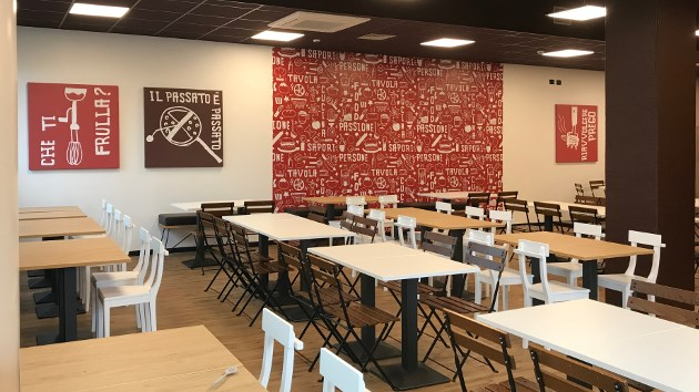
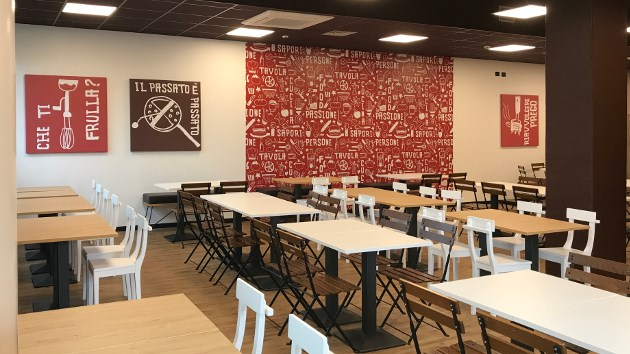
- stirrer [210,365,239,388]
